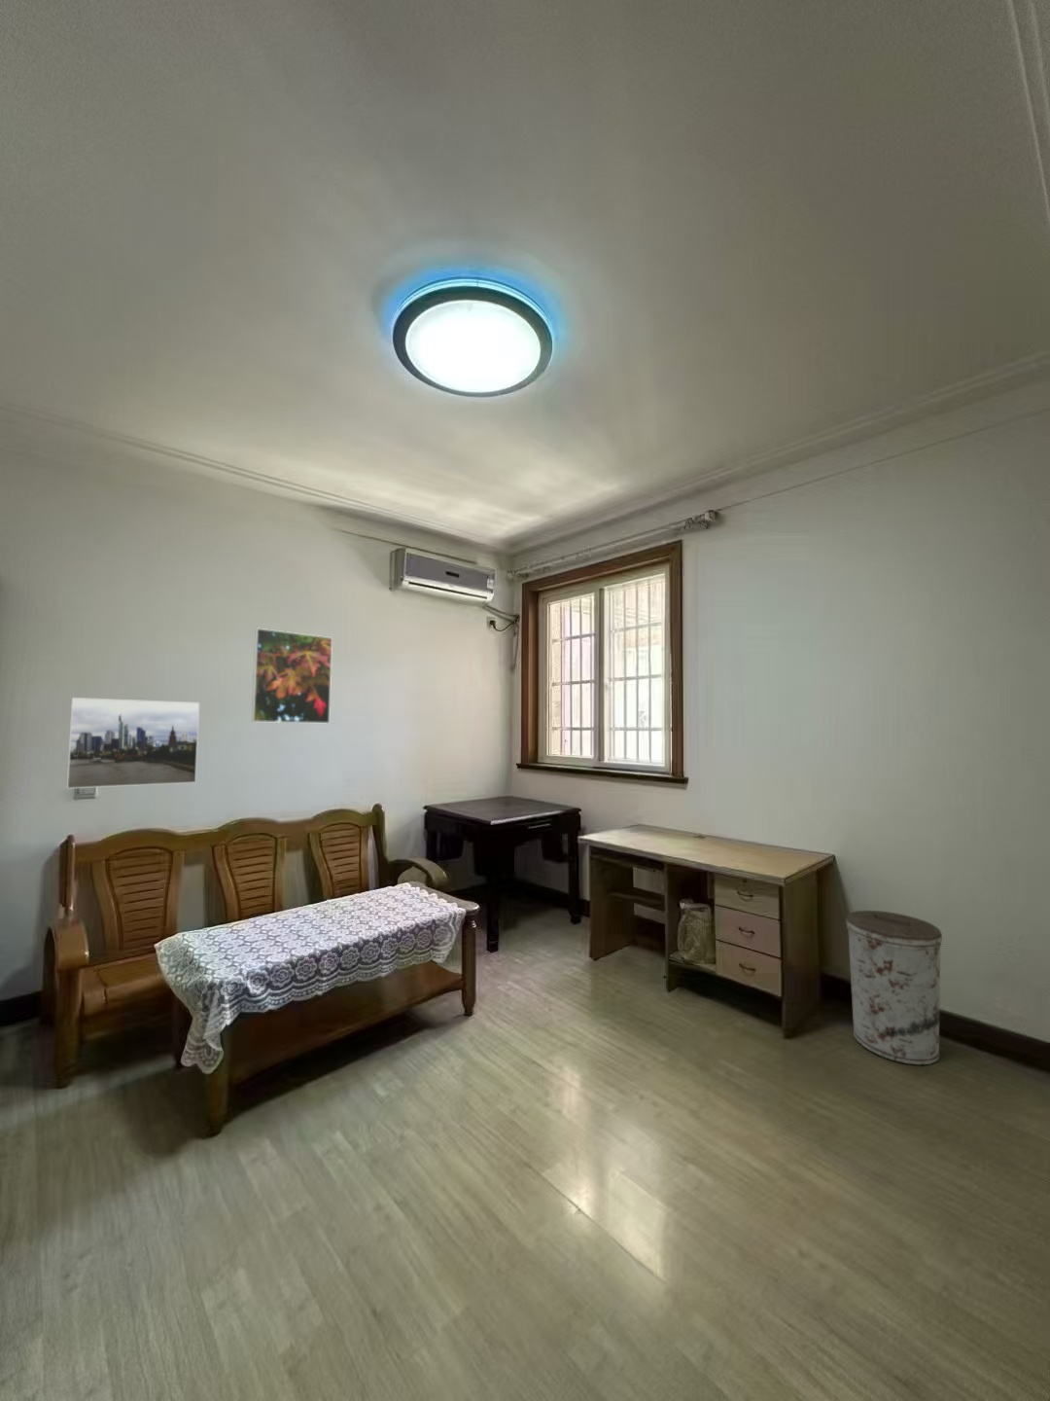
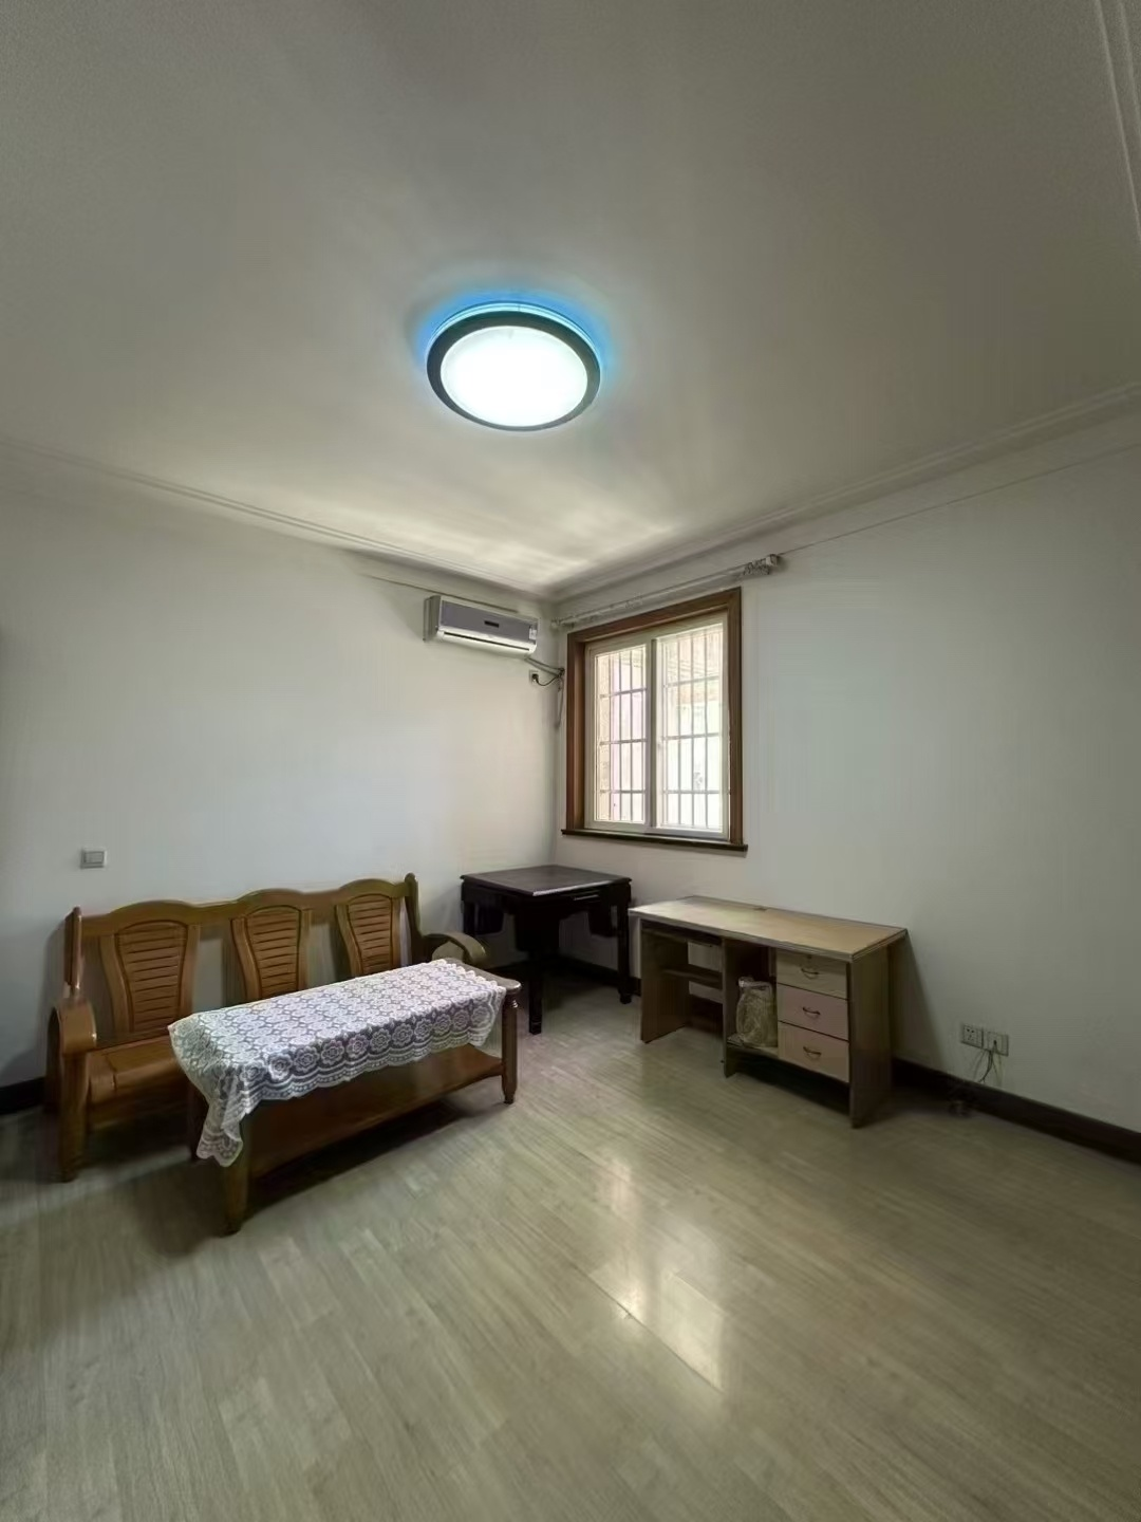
- trash can [846,910,943,1067]
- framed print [250,628,333,725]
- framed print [65,696,201,790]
